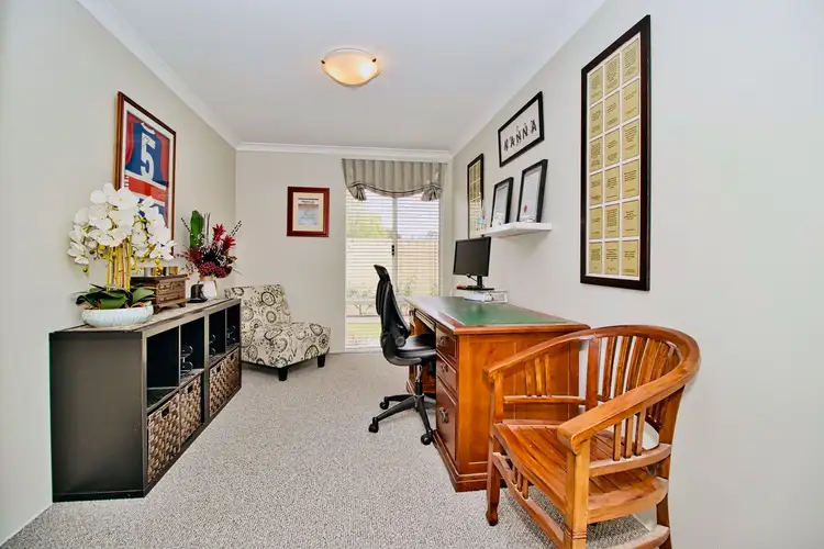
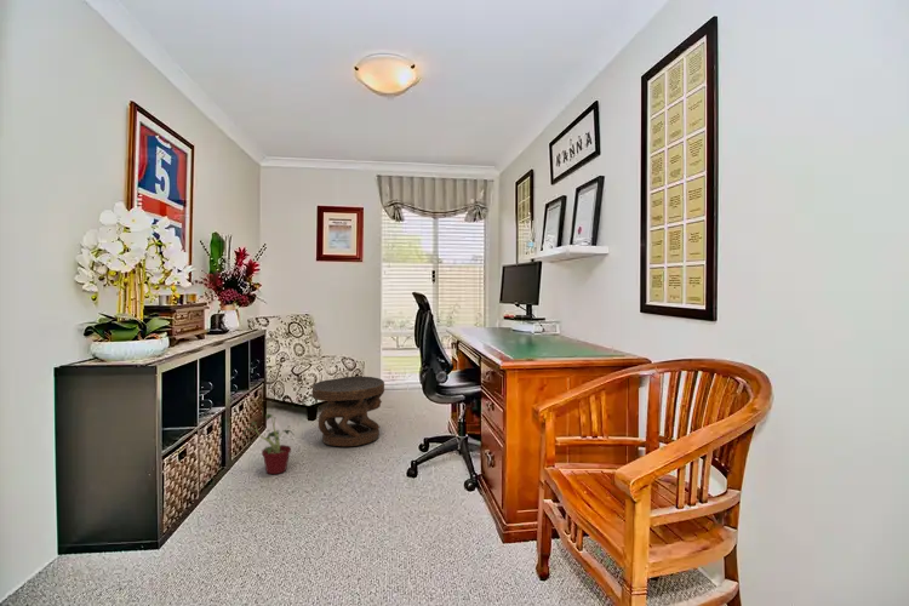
+ side table [311,376,385,447]
+ potted plant [241,412,296,475]
